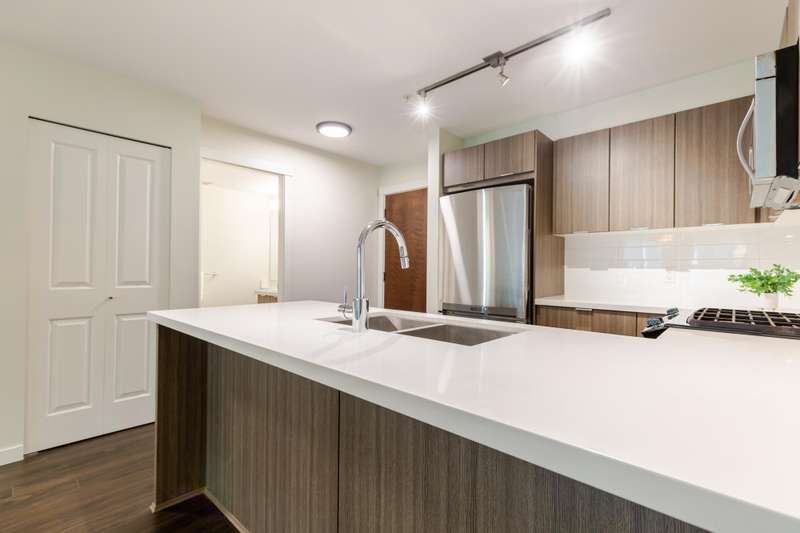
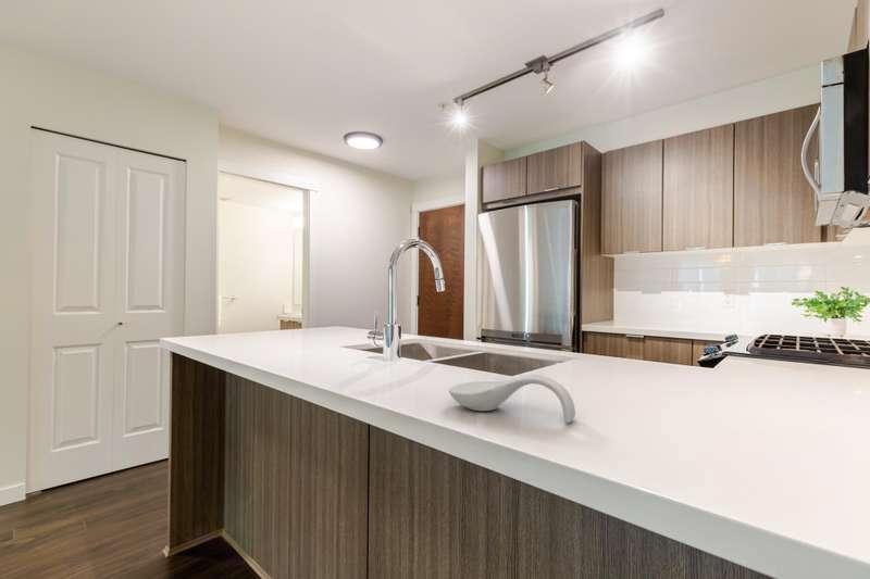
+ spoon rest [448,374,576,424]
